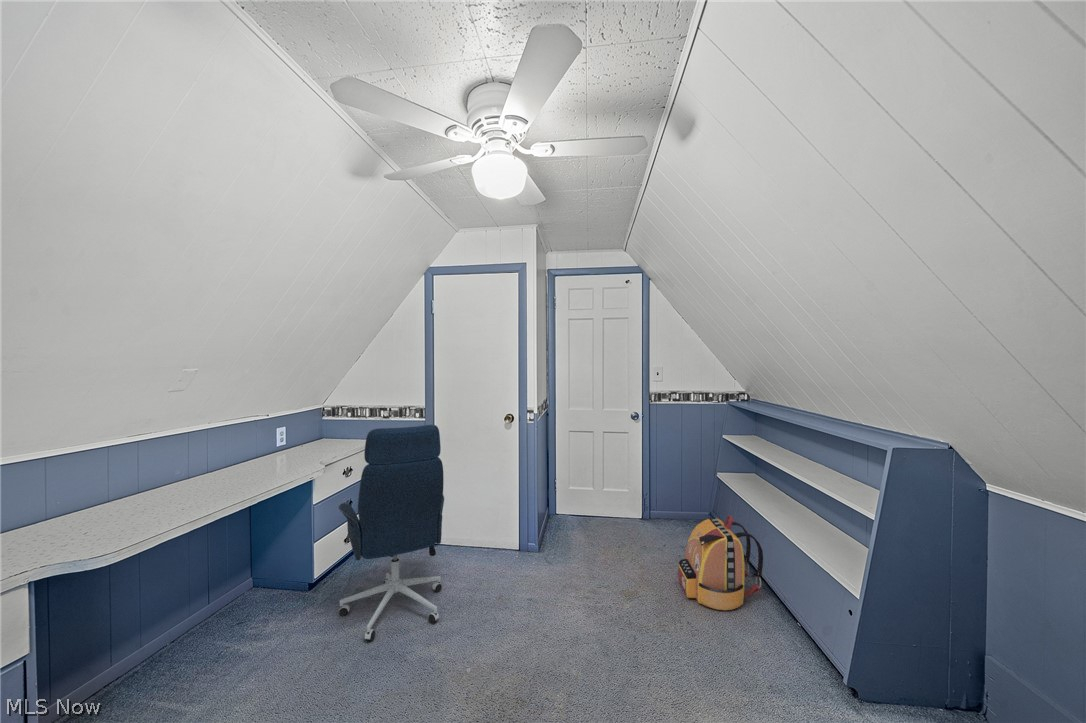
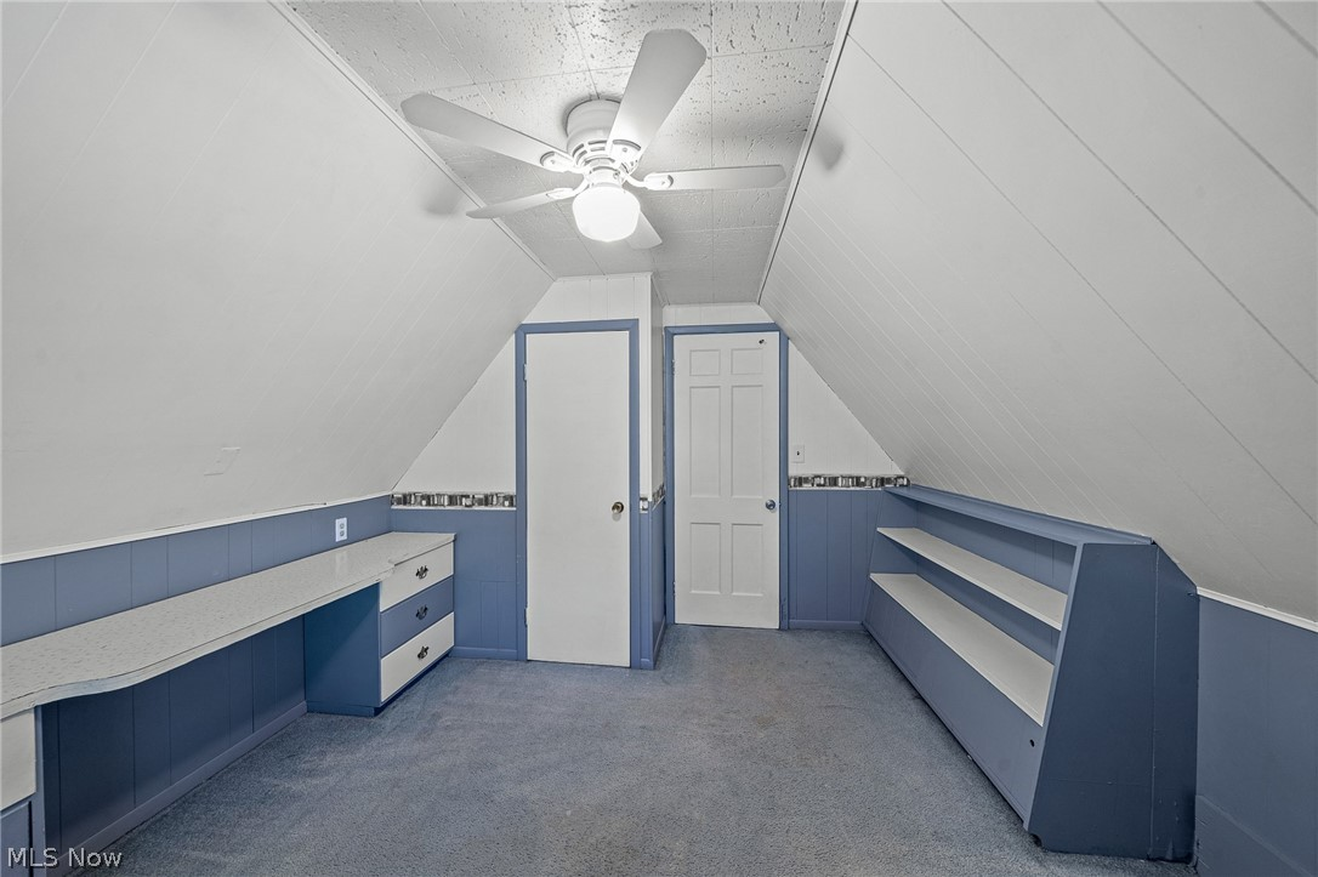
- backpack [676,515,764,611]
- office chair [338,424,445,642]
